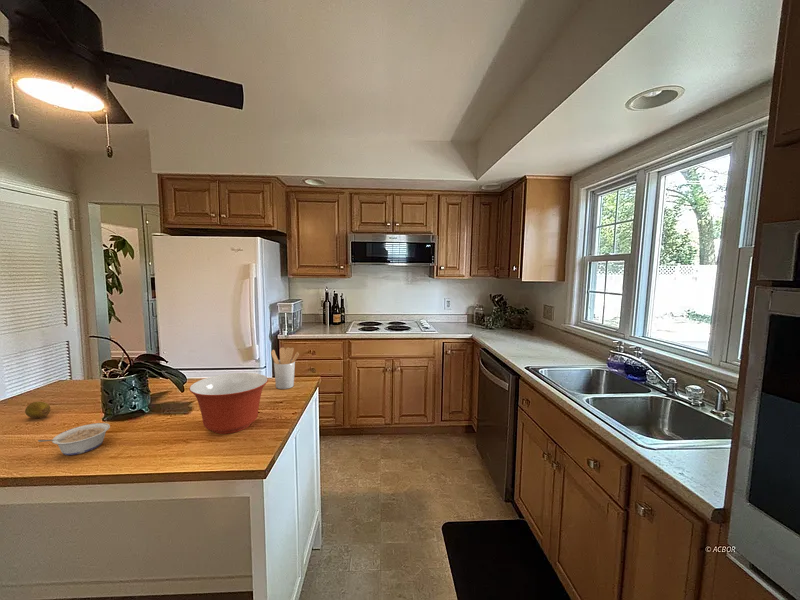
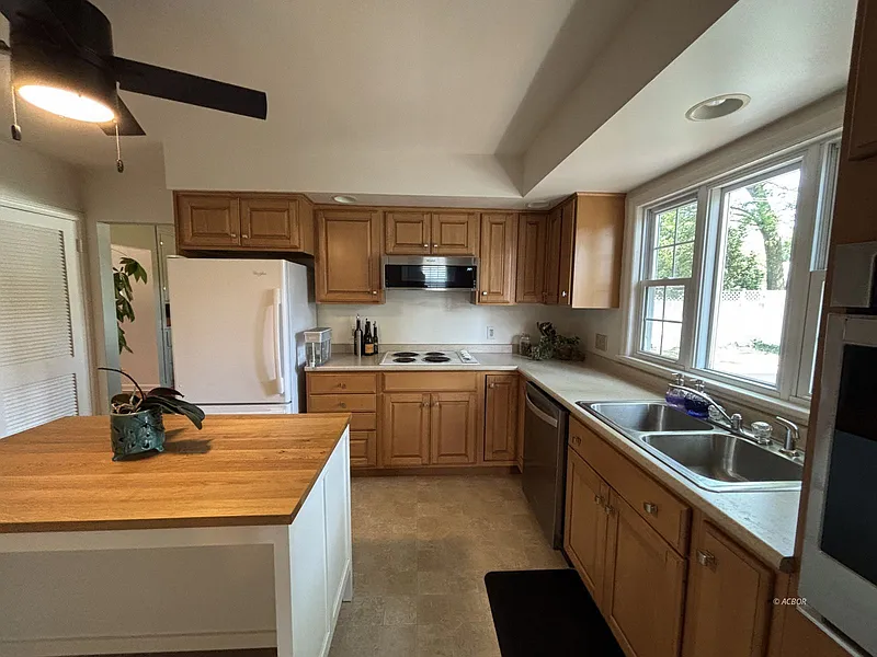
- mixing bowl [188,372,269,435]
- legume [37,422,111,456]
- fruit [24,401,51,419]
- utensil holder [270,346,300,390]
